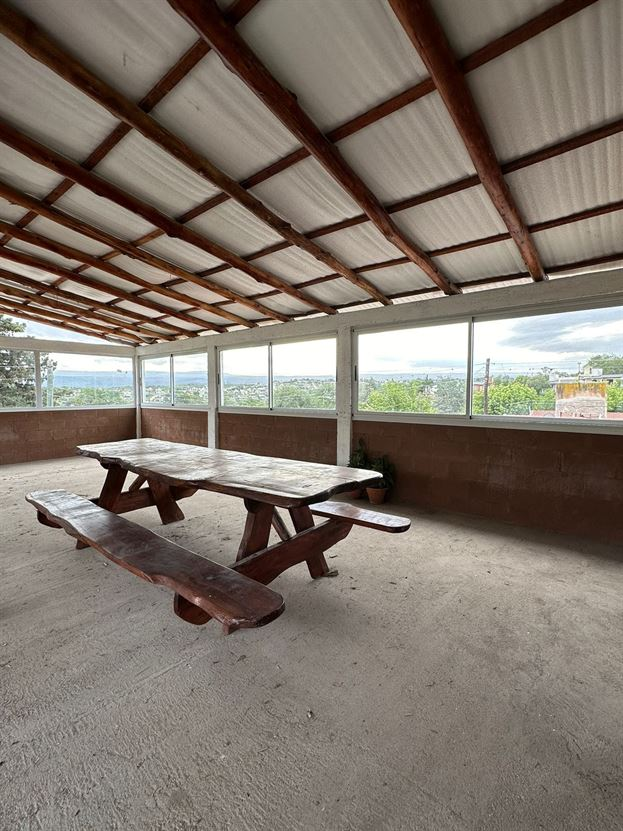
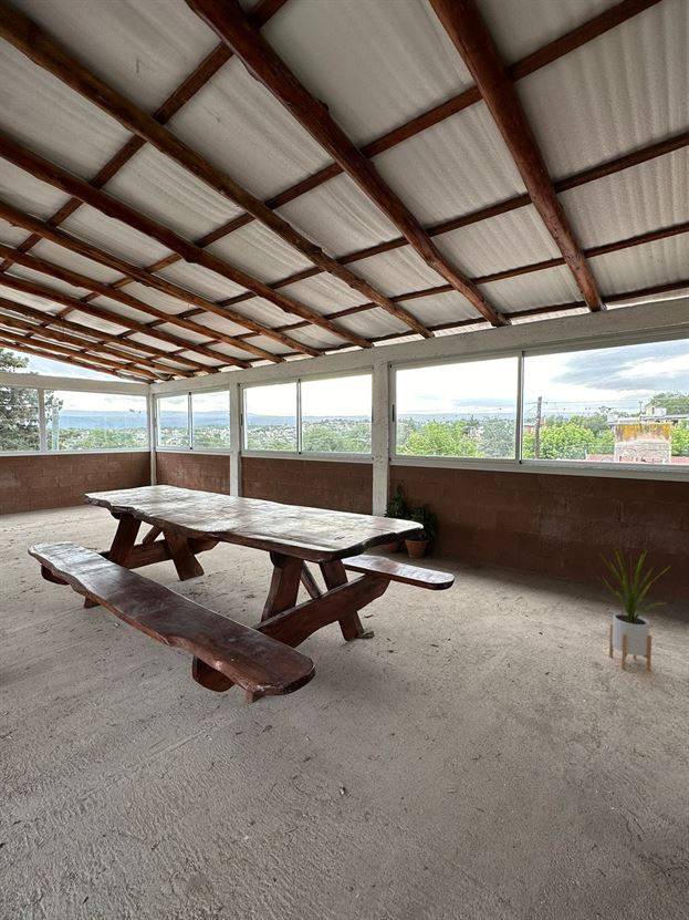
+ house plant [595,544,669,672]
